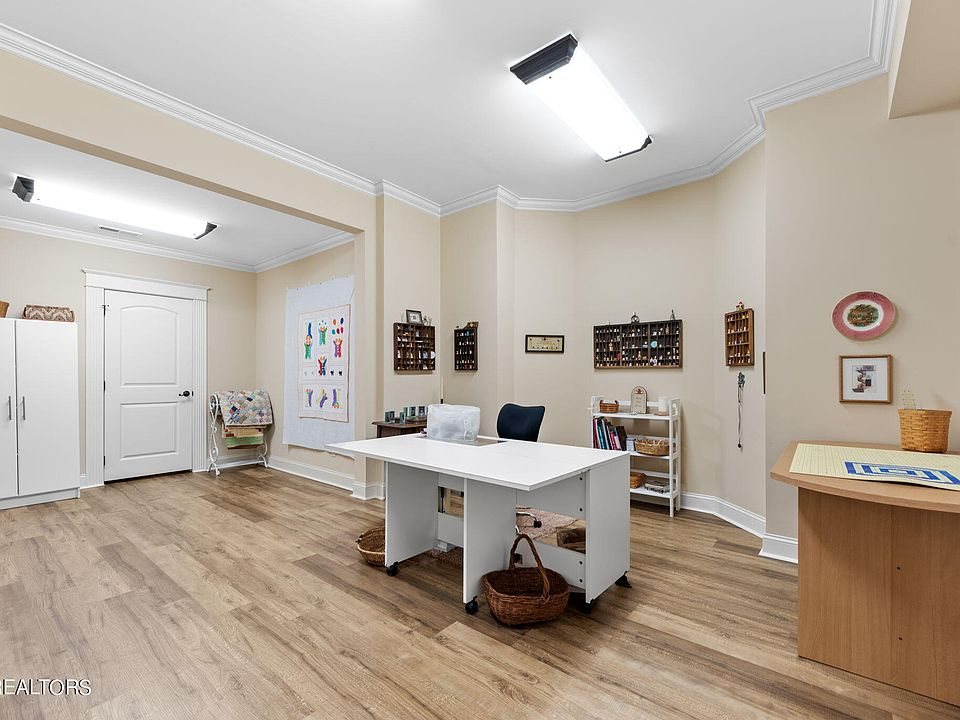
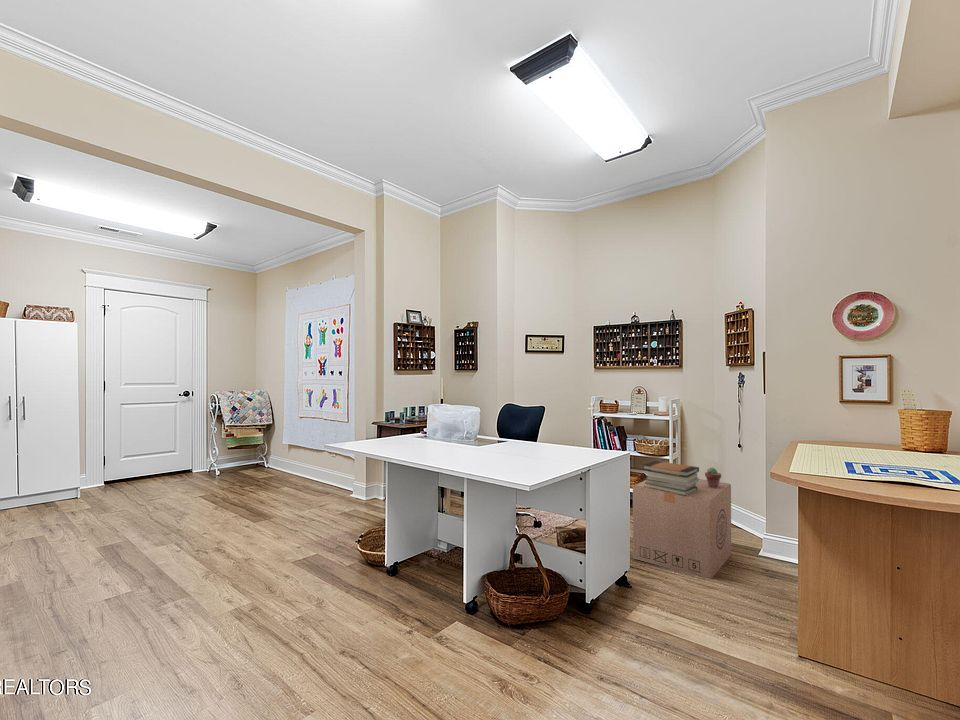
+ book stack [641,460,700,495]
+ cardboard box [632,478,732,580]
+ potted succulent [704,466,722,488]
